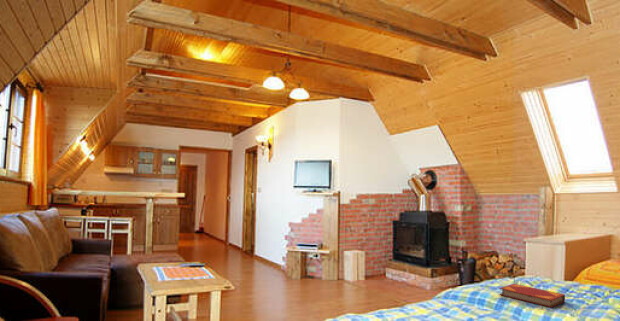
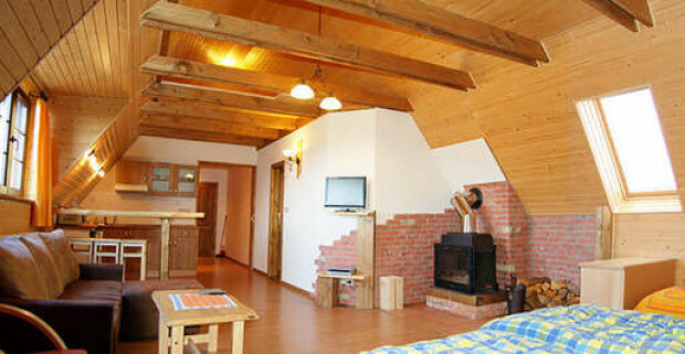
- hardback book [498,283,566,308]
